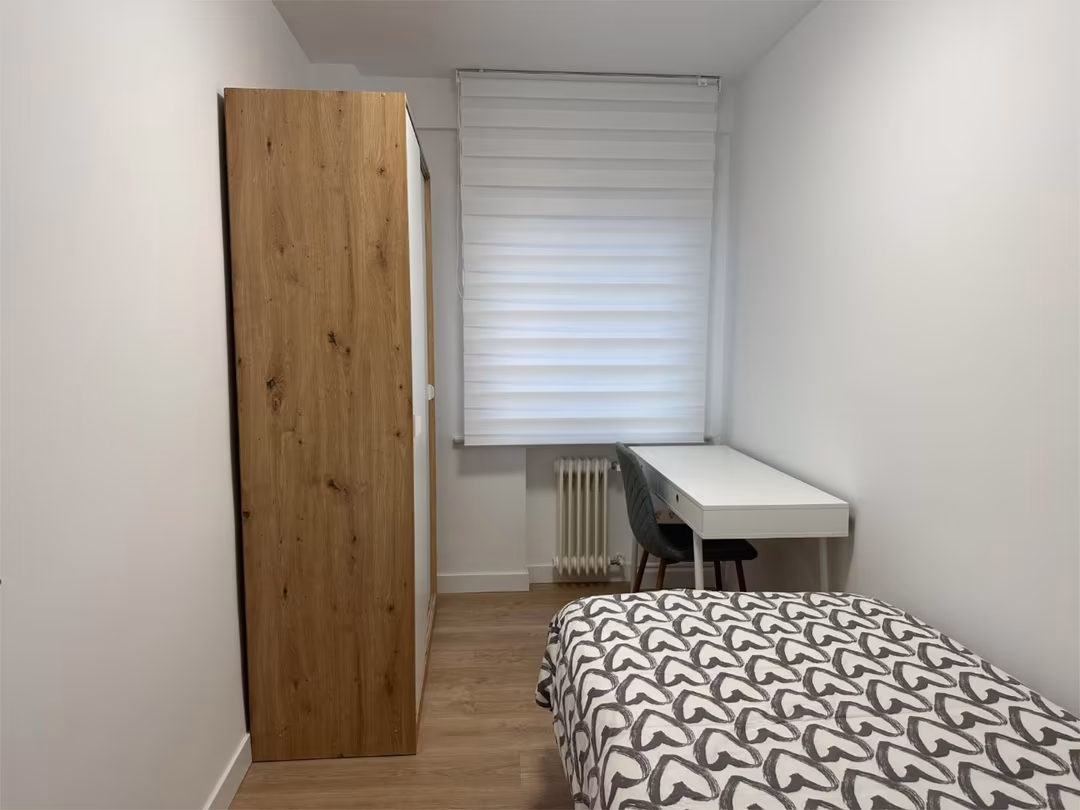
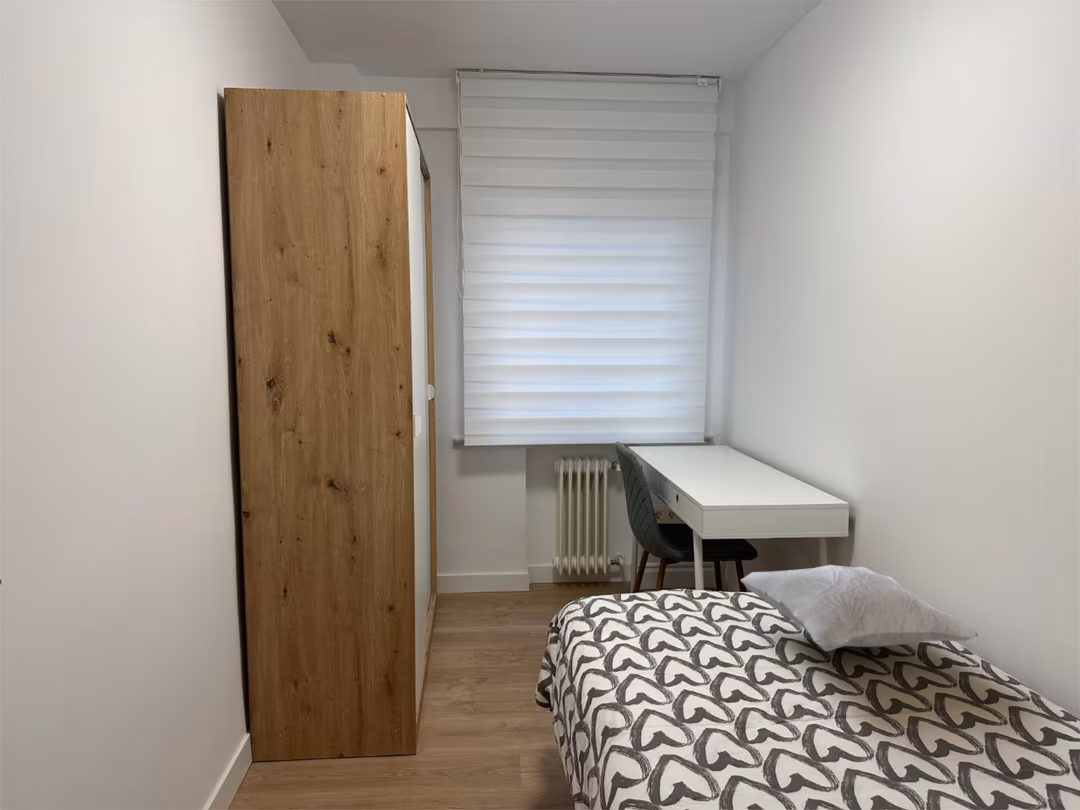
+ pillow [740,564,979,652]
